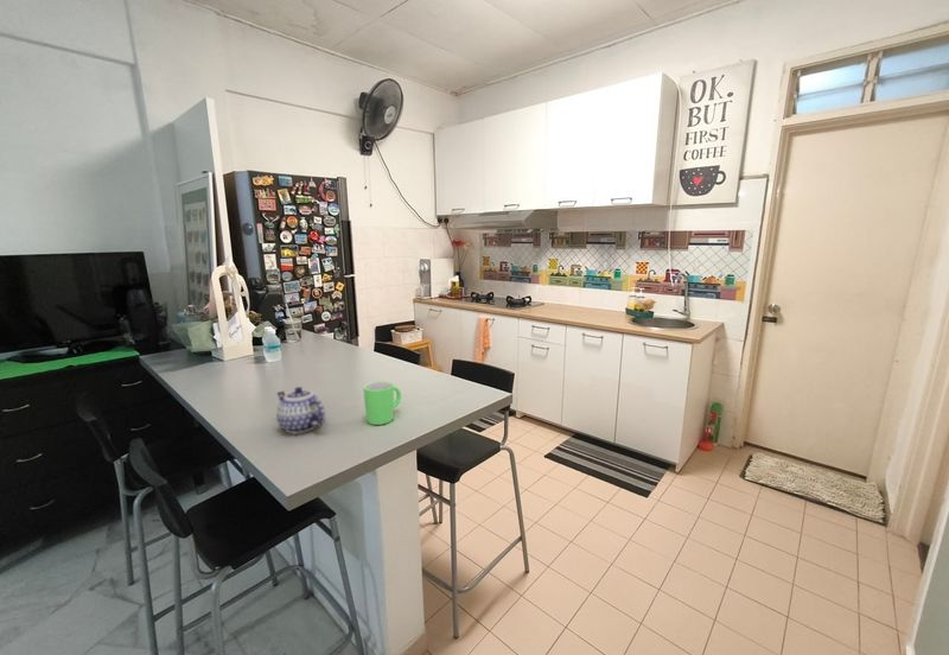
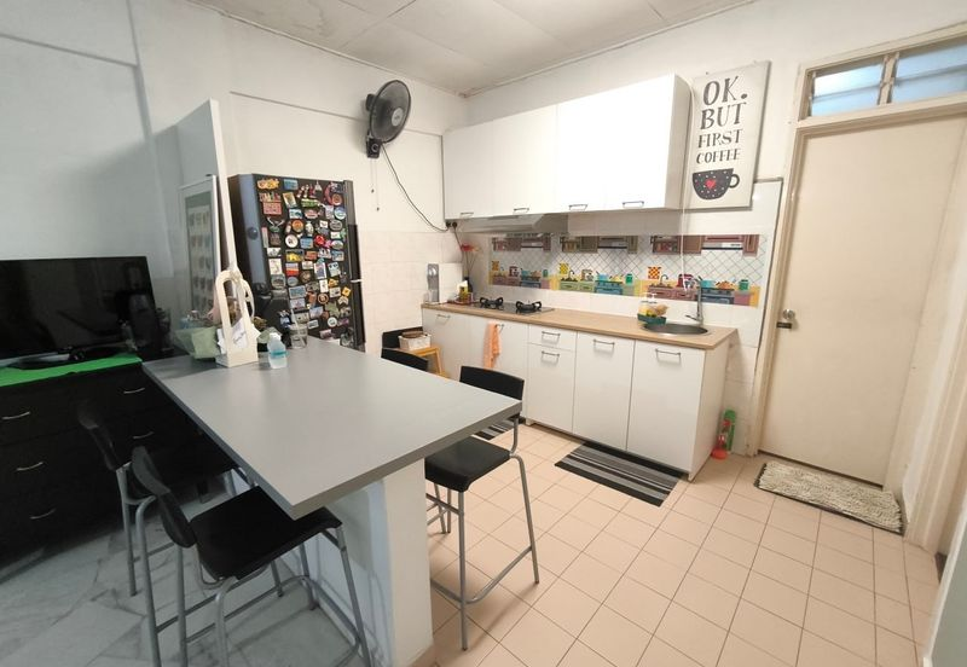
- teapot [275,386,326,434]
- mug [362,380,402,426]
